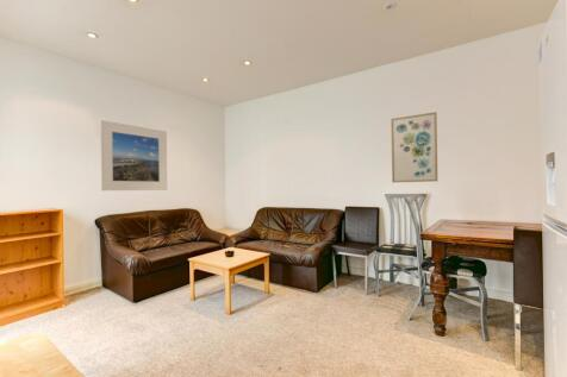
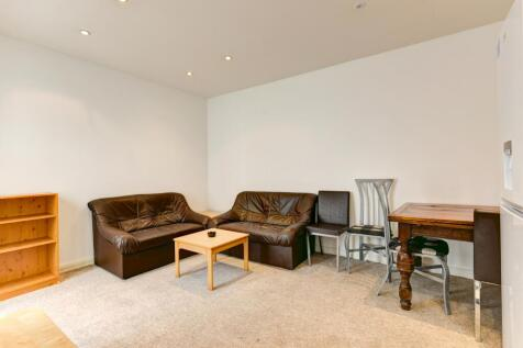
- wall art [390,111,438,183]
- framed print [100,119,168,191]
